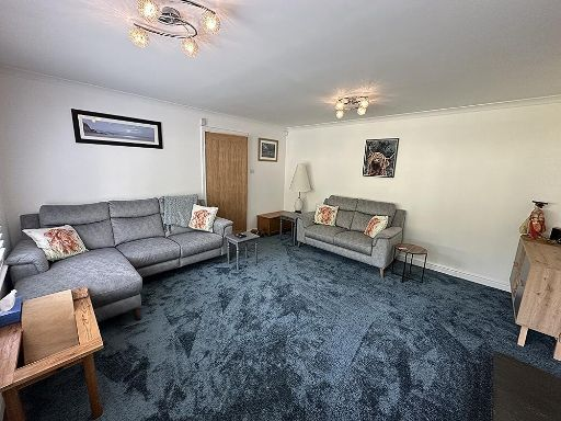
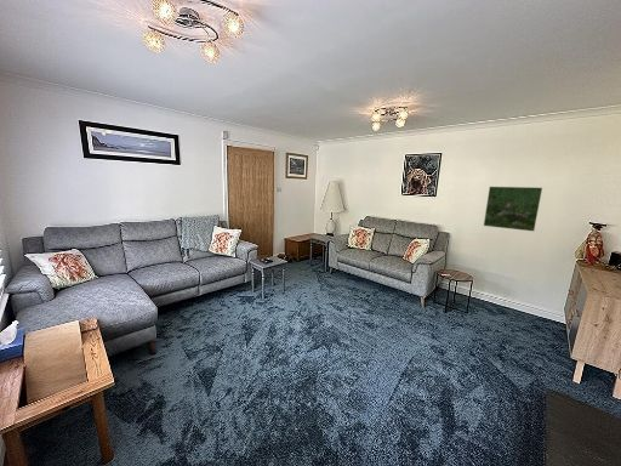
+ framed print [483,186,543,232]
